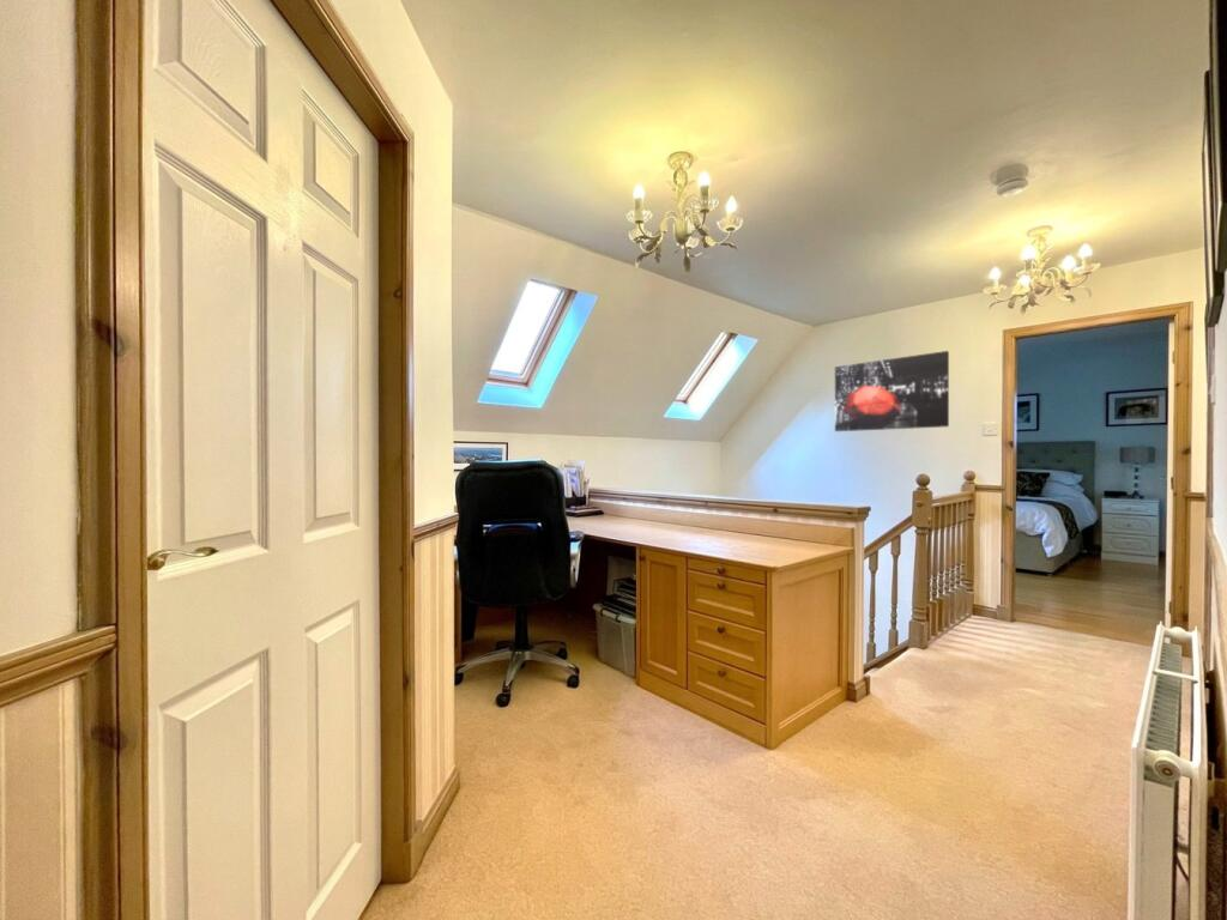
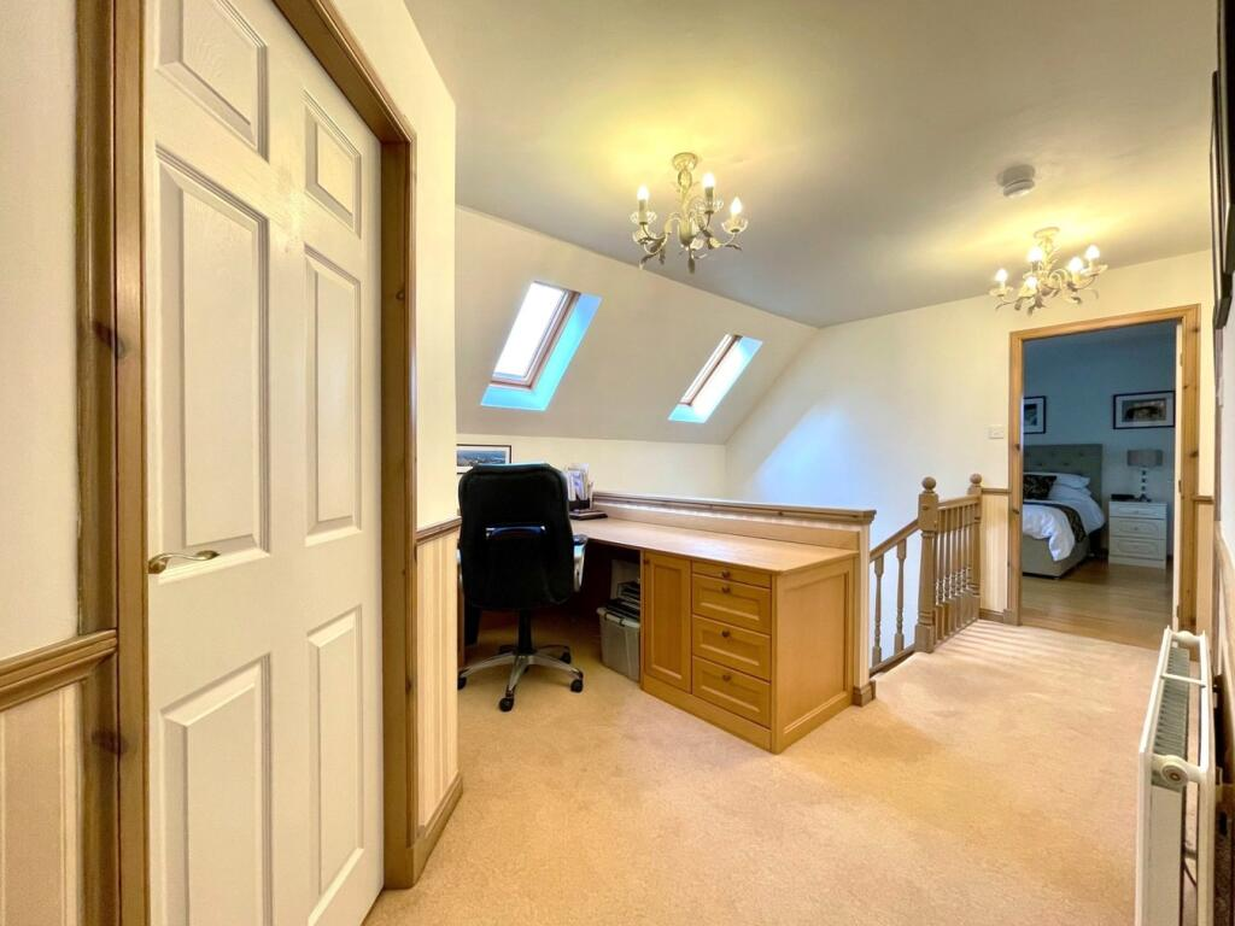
- wall art [834,350,950,432]
